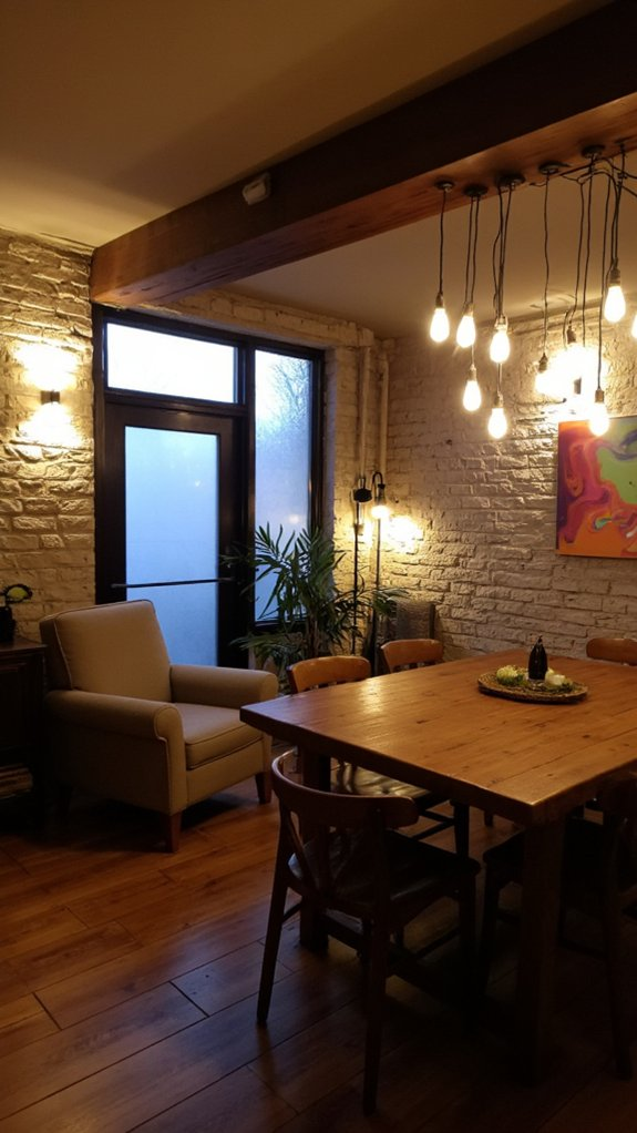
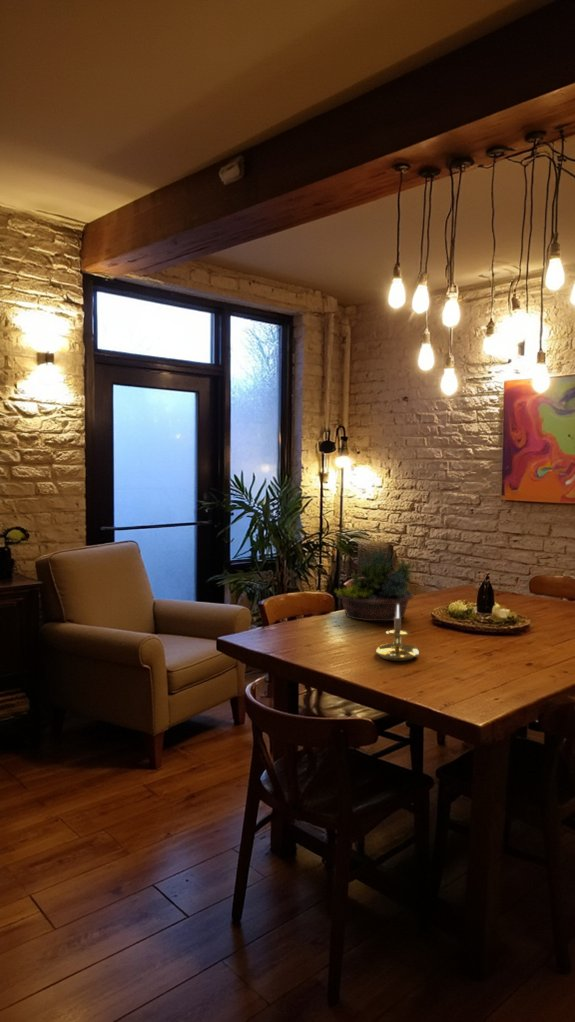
+ candle holder [375,605,420,662]
+ succulent planter [333,545,418,622]
